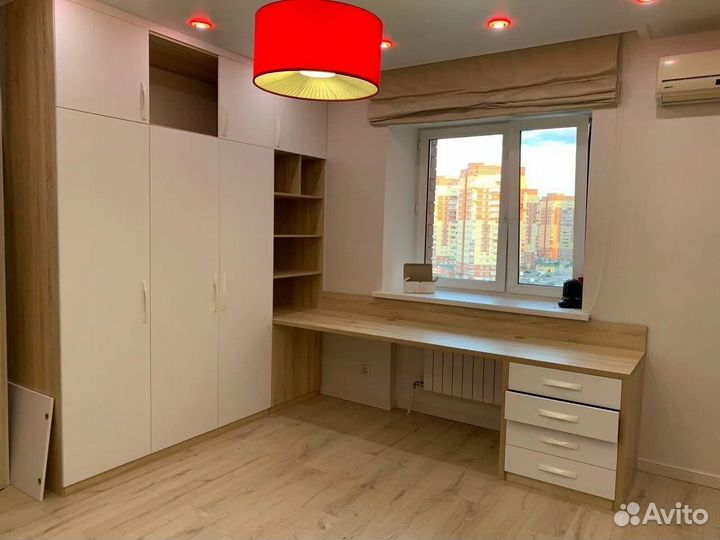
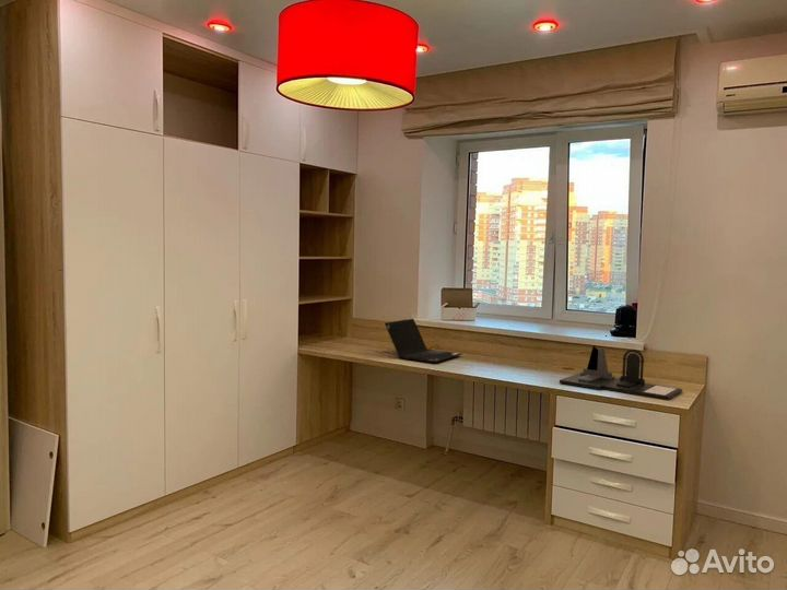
+ laptop computer [384,318,463,364]
+ desk organizer [559,345,683,401]
